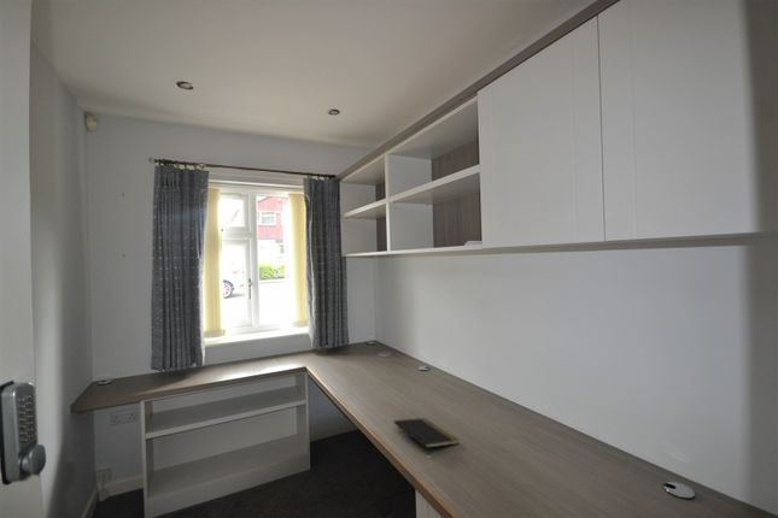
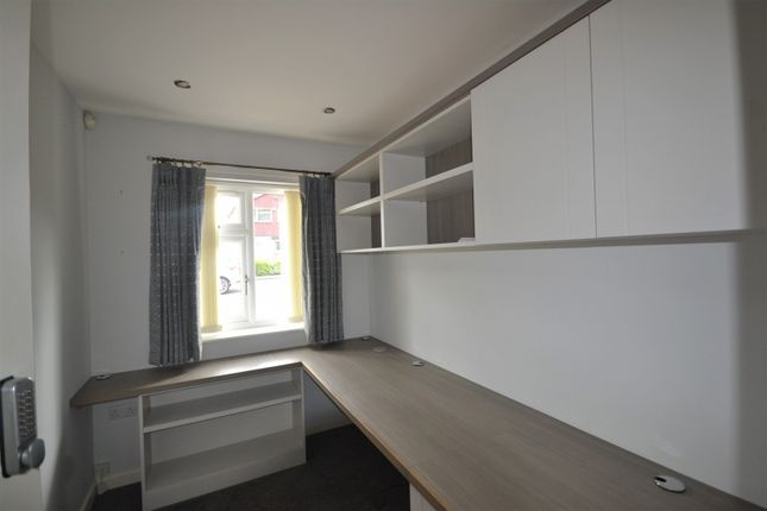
- notepad [393,417,460,454]
